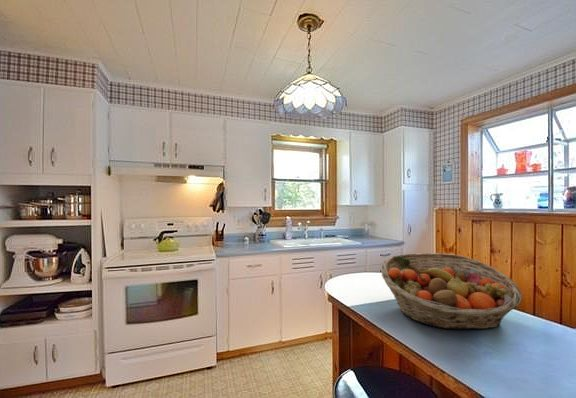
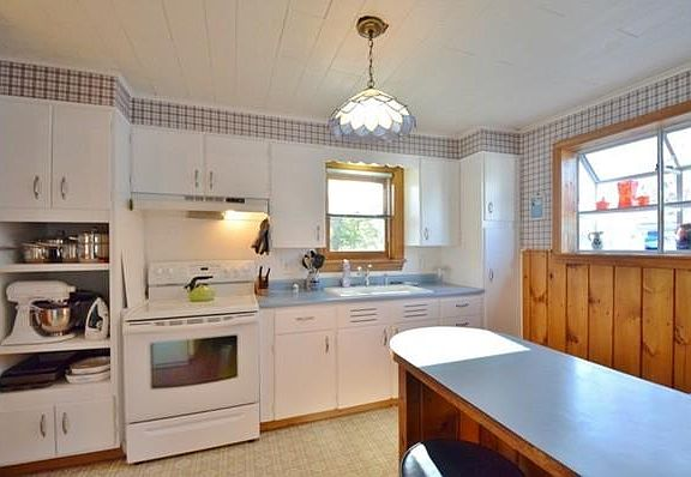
- fruit basket [380,252,524,330]
